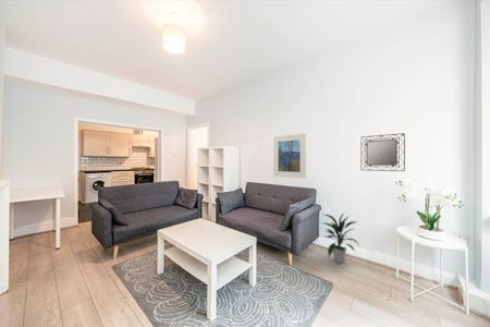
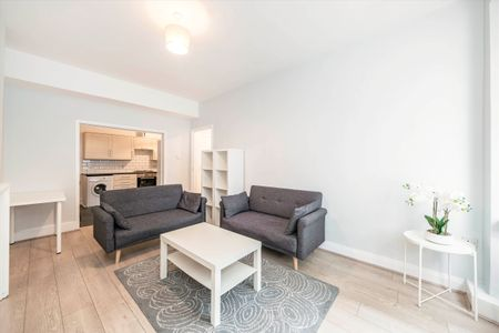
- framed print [272,133,307,179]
- home mirror [359,132,406,172]
- indoor plant [319,211,360,265]
